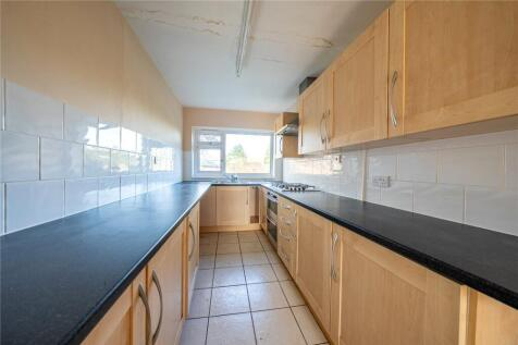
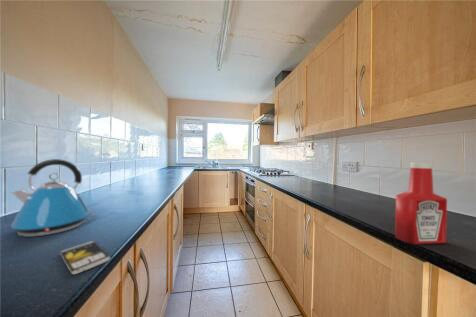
+ smartphone [59,240,111,275]
+ soap bottle [394,162,448,245]
+ kettle [10,158,95,238]
